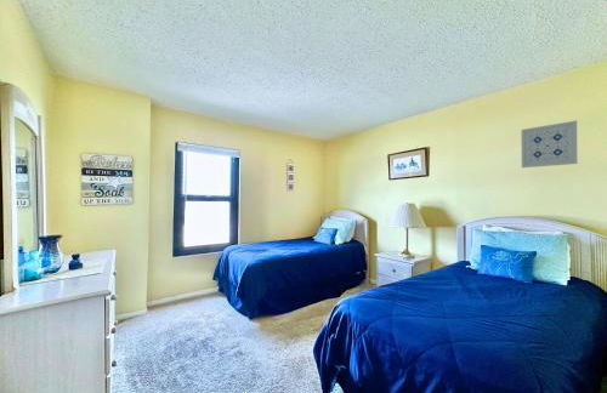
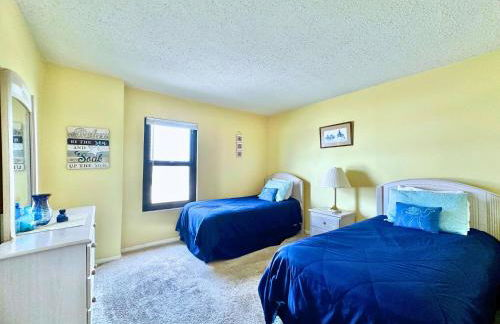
- wall art [521,119,579,169]
